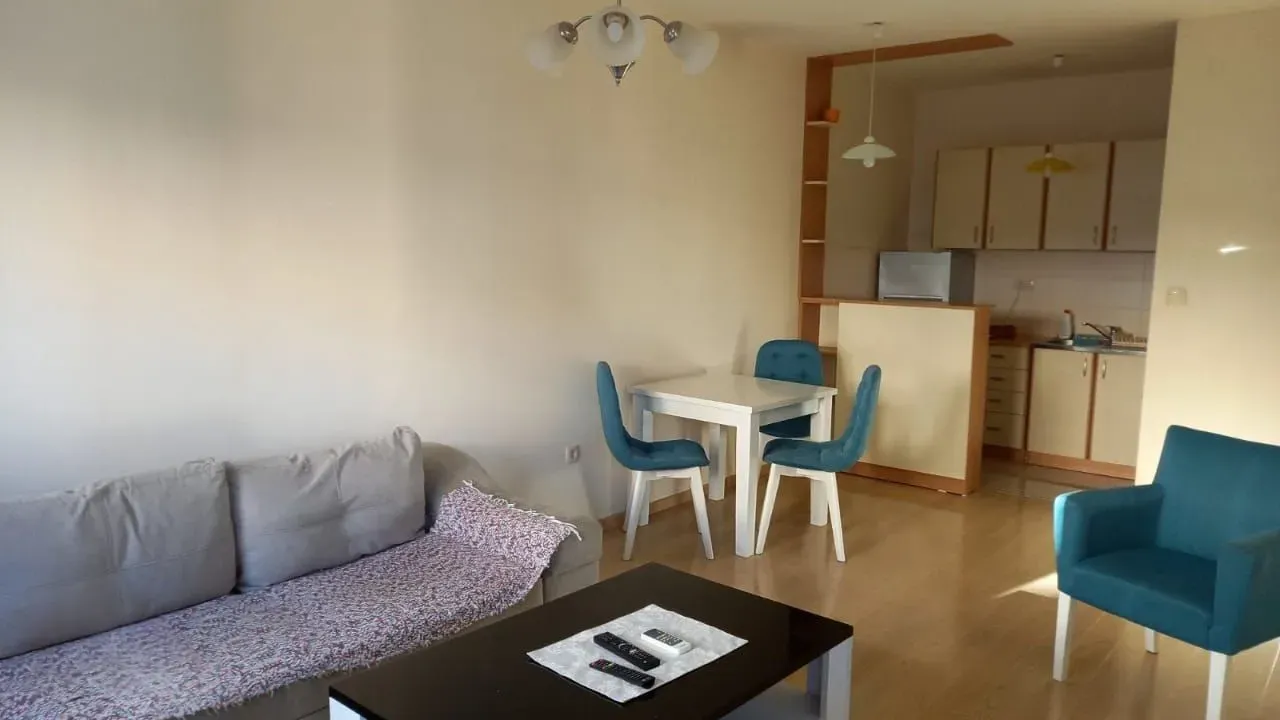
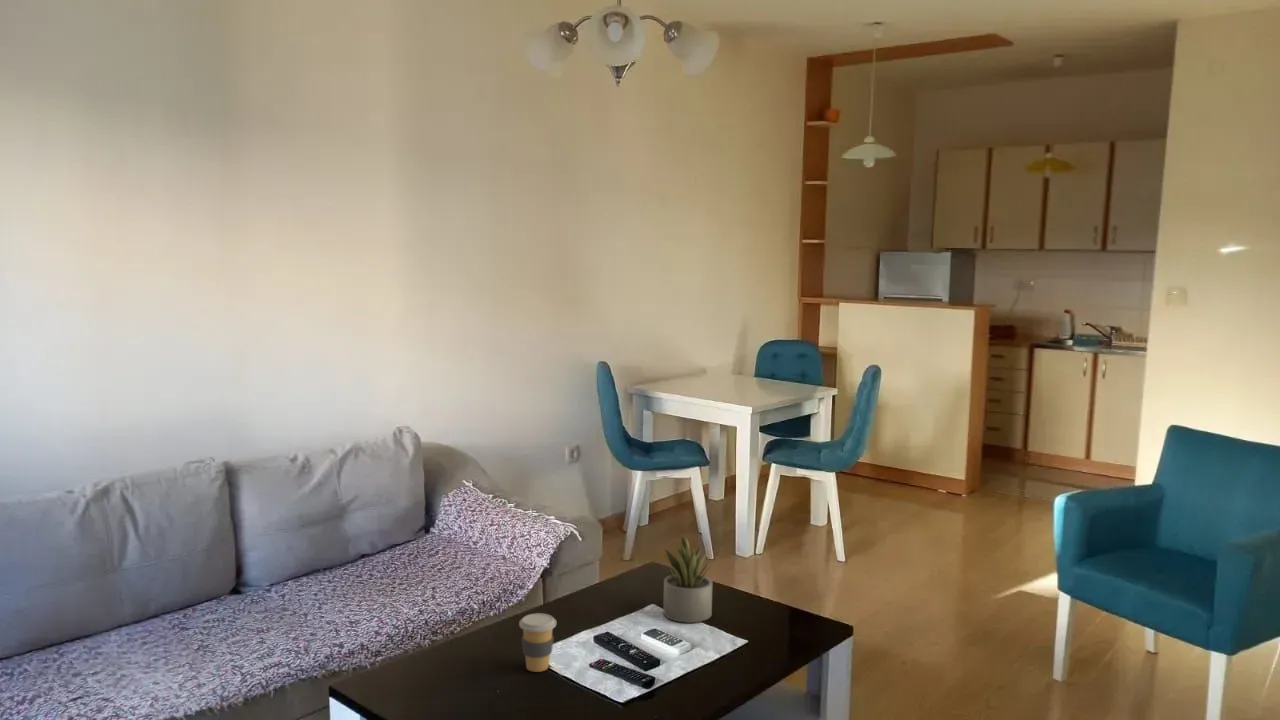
+ coffee cup [518,612,557,673]
+ succulent plant [662,536,714,624]
